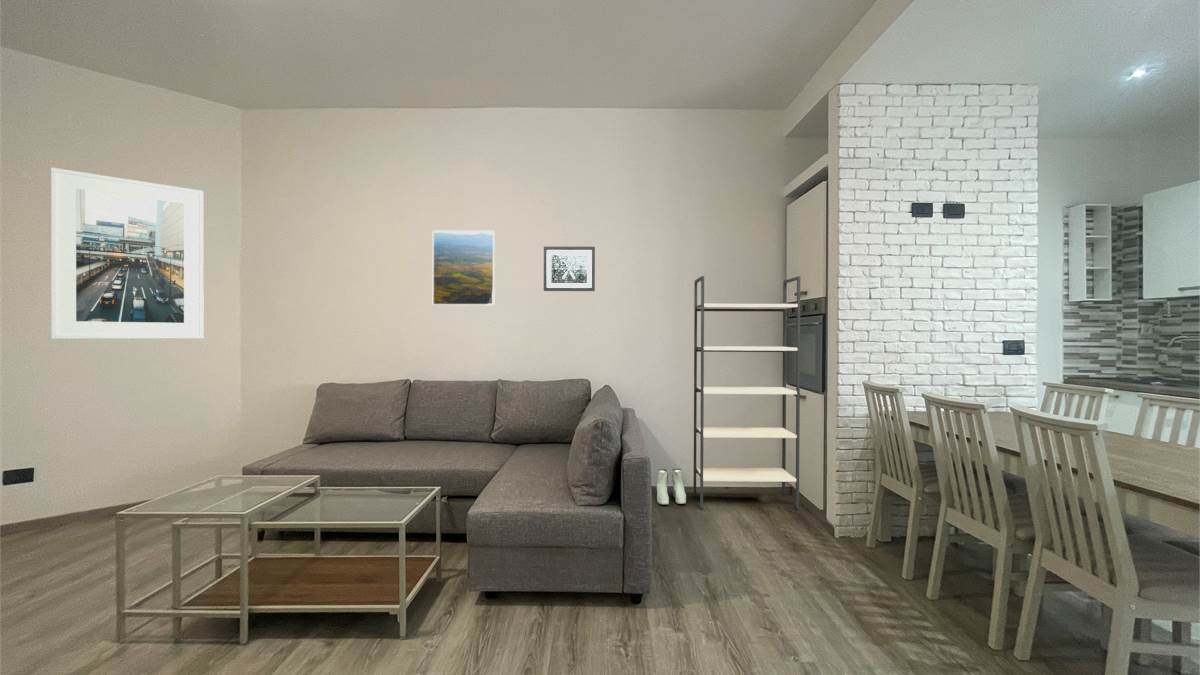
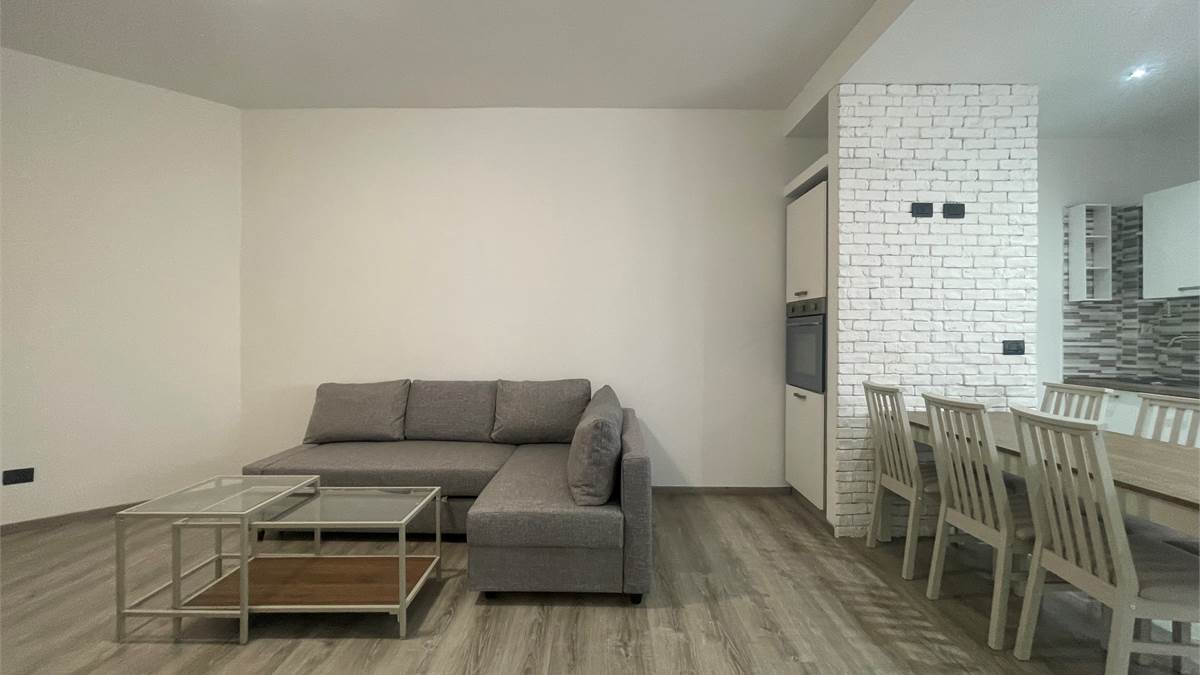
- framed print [432,229,496,306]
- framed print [50,167,205,340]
- boots [656,468,687,506]
- wall art [543,246,596,292]
- shelving unit [692,275,801,511]
